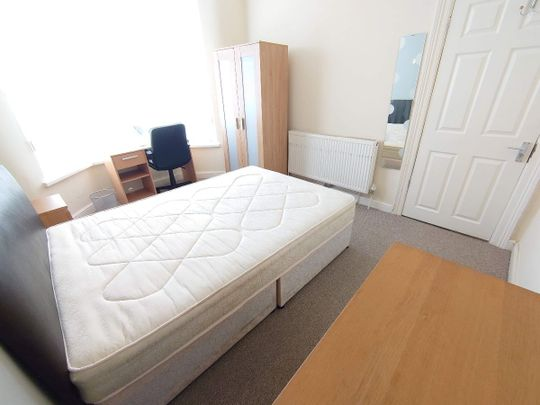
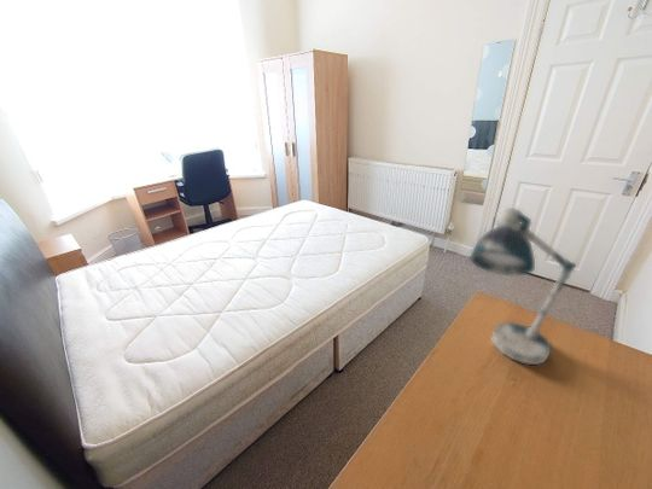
+ desk lamp [468,206,577,366]
